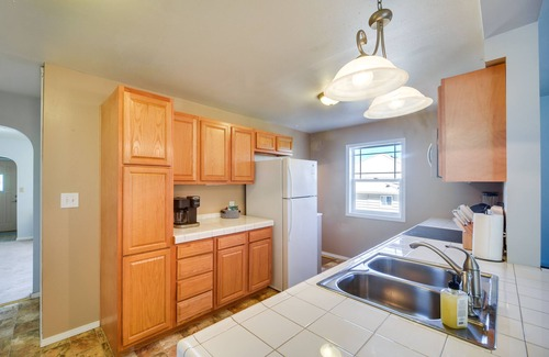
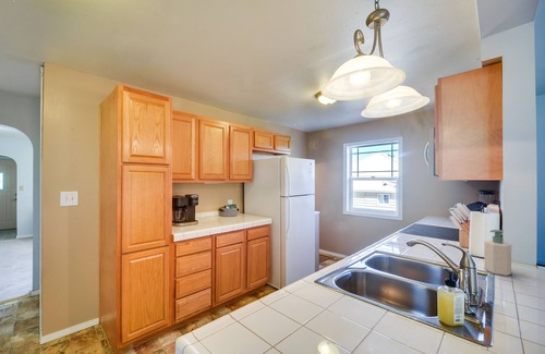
+ soap bottle [483,229,512,277]
